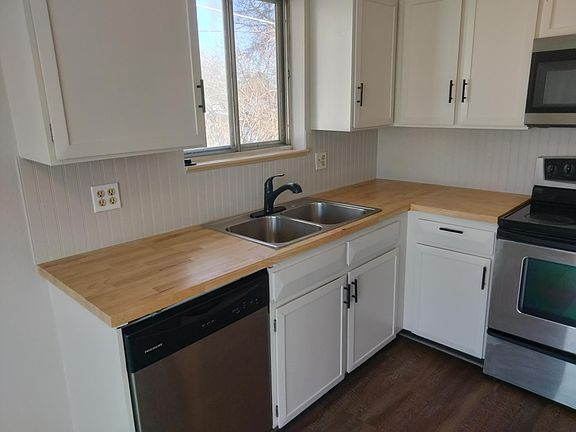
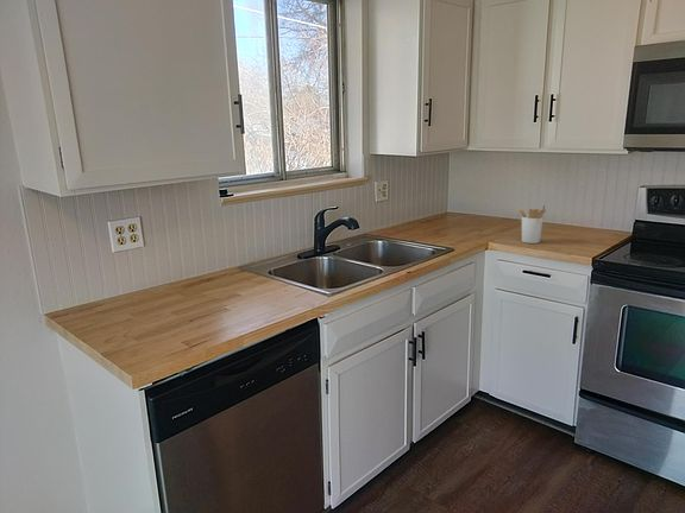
+ utensil holder [517,203,547,245]
